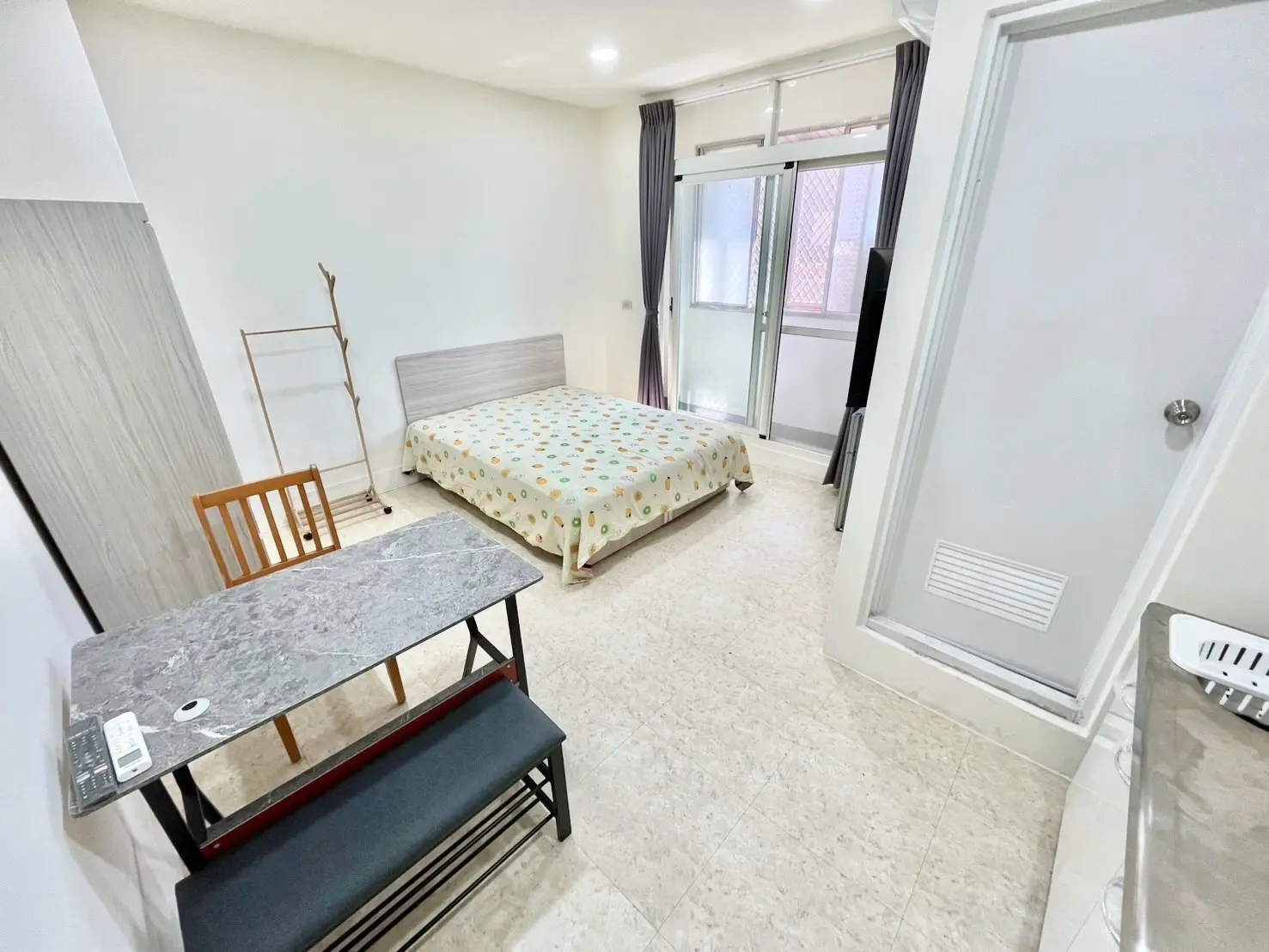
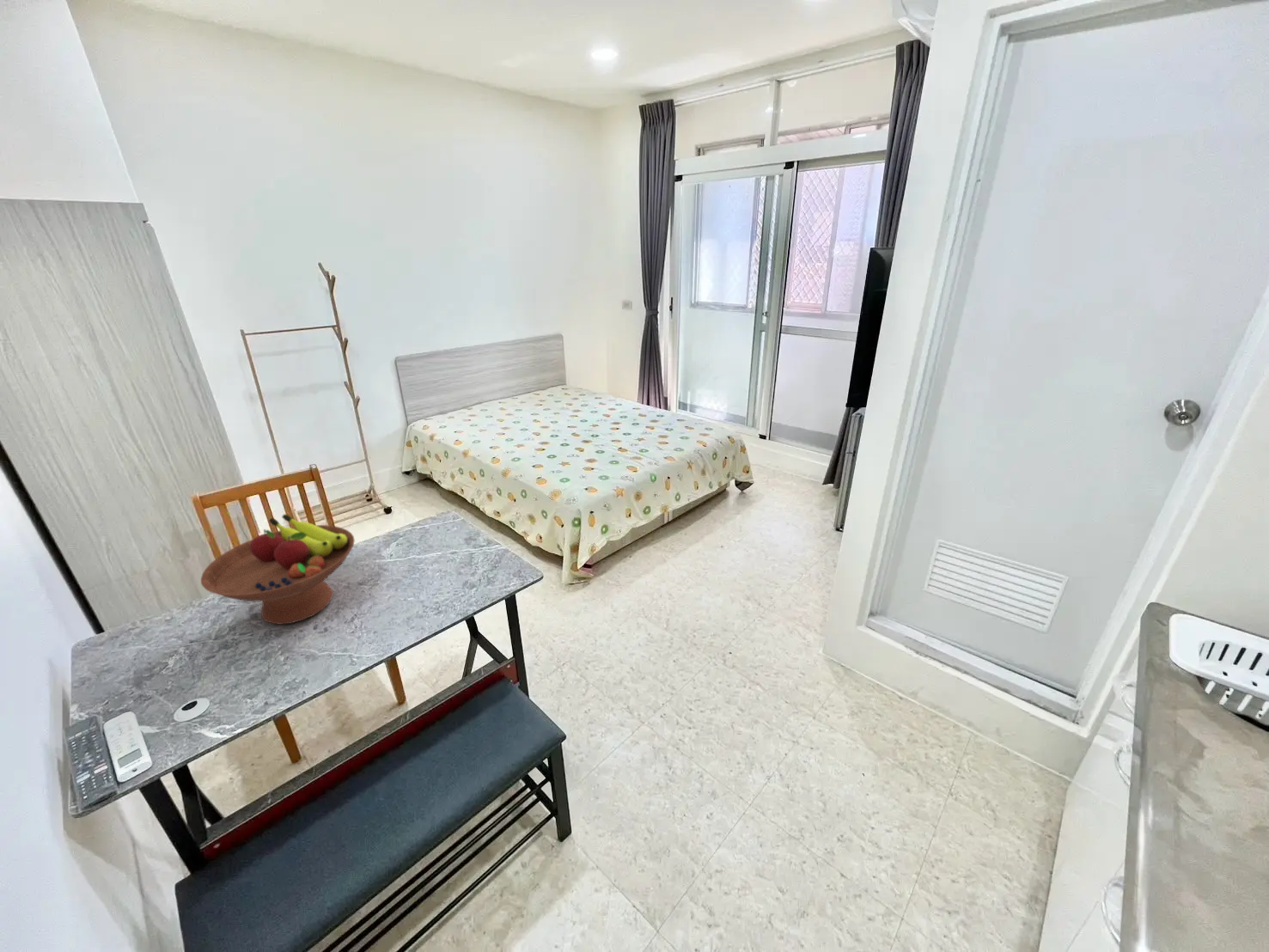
+ fruit bowl [200,513,356,626]
